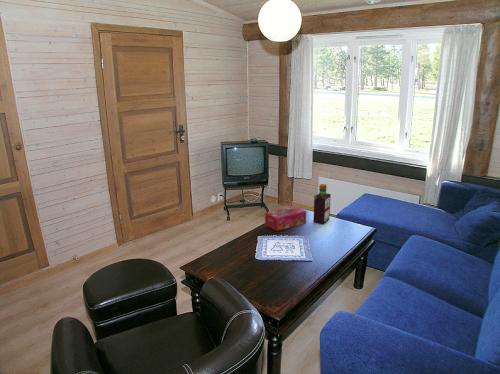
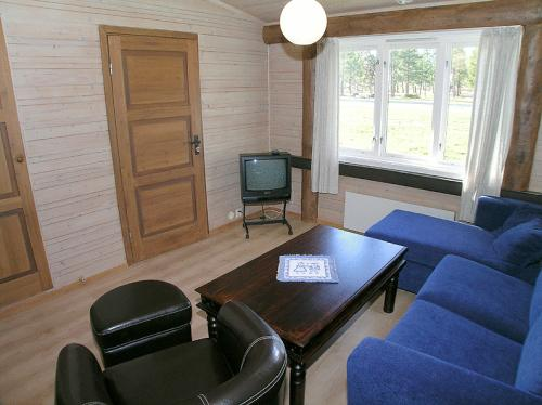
- bottle [312,183,332,225]
- tissue box [264,205,307,232]
